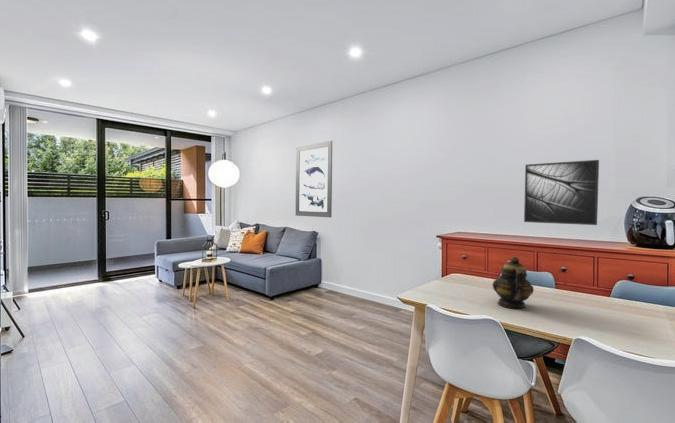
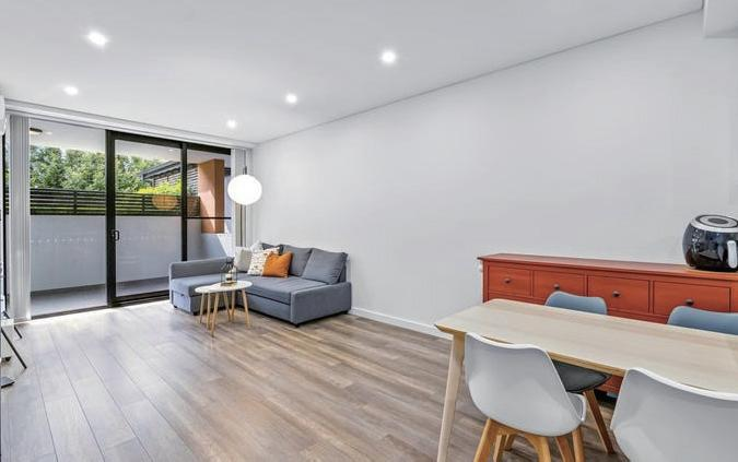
- teapot [491,256,535,309]
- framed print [523,159,600,226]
- wall art [295,140,333,218]
